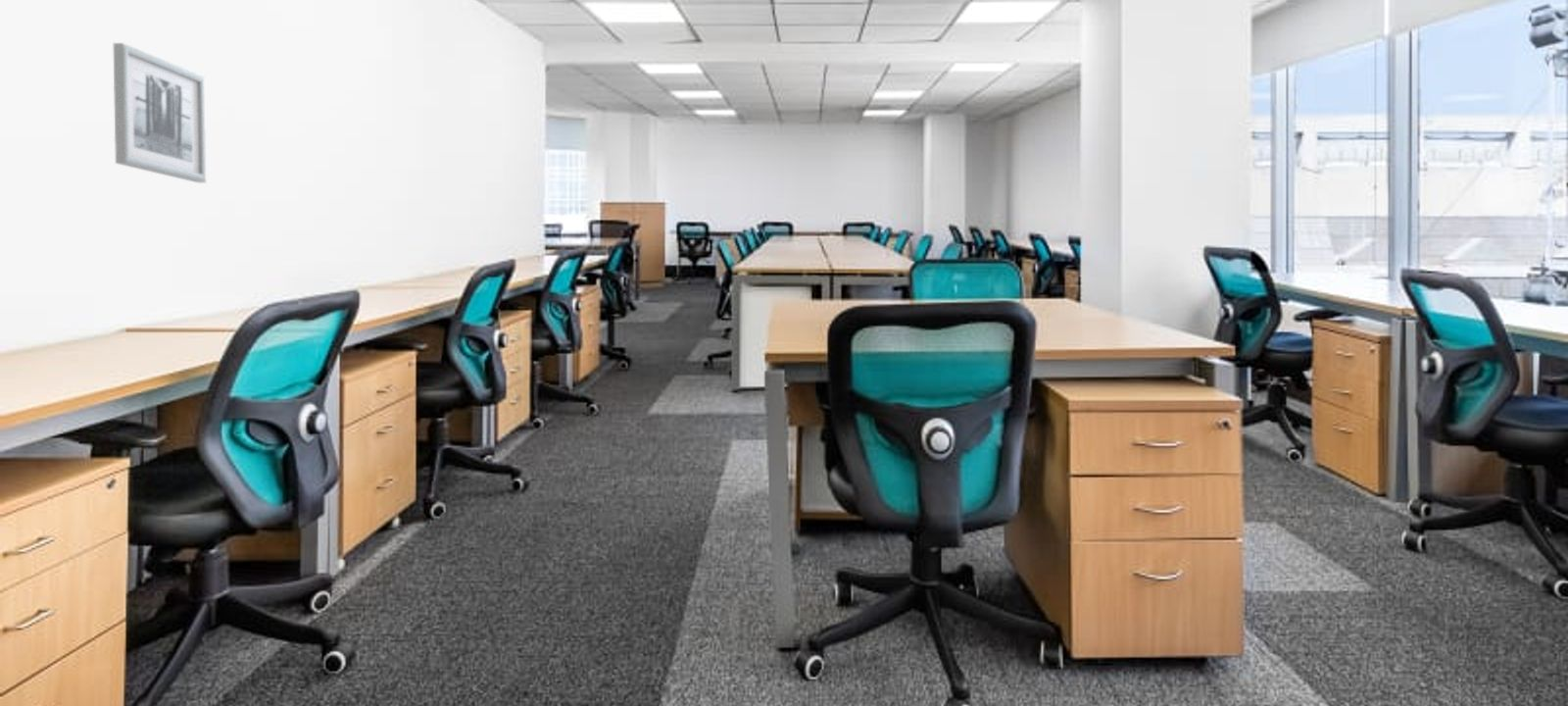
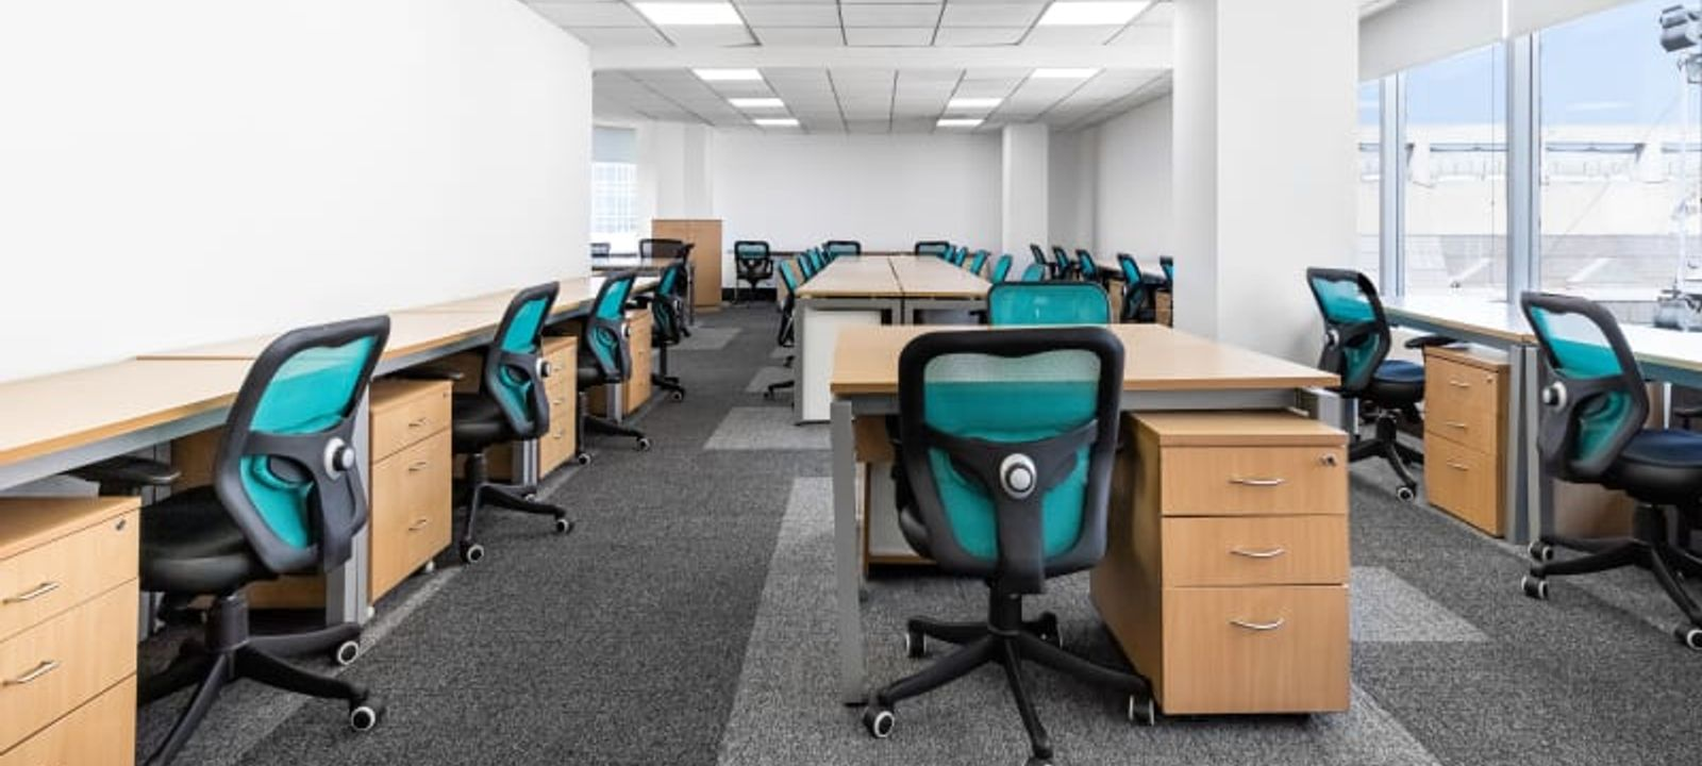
- wall art [113,42,207,183]
